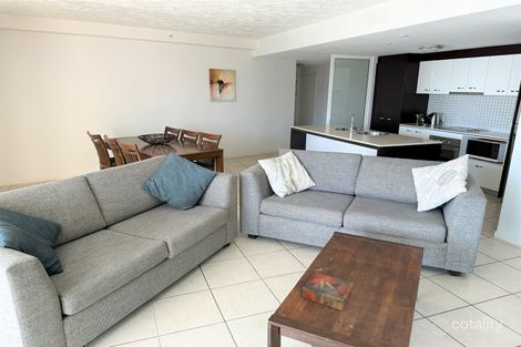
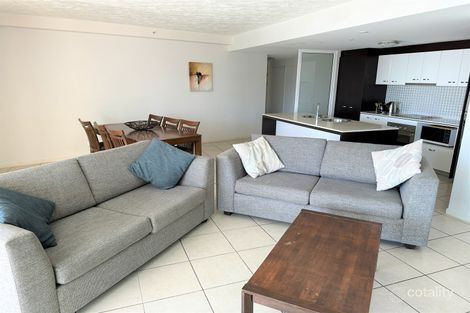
- book [302,271,354,312]
